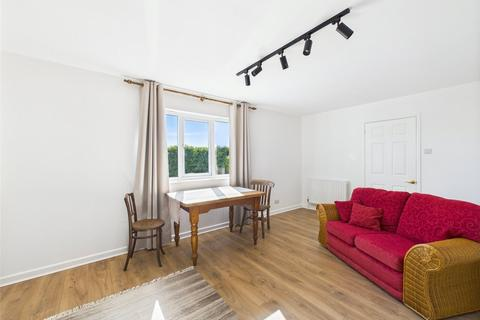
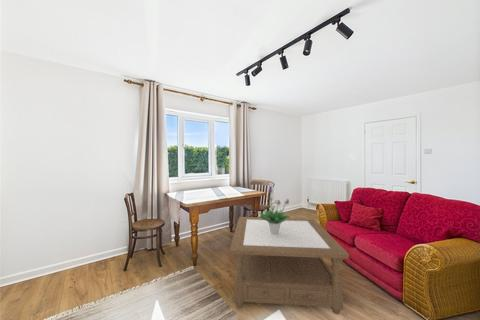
+ potted plant [258,186,292,234]
+ coffee table [229,216,350,315]
